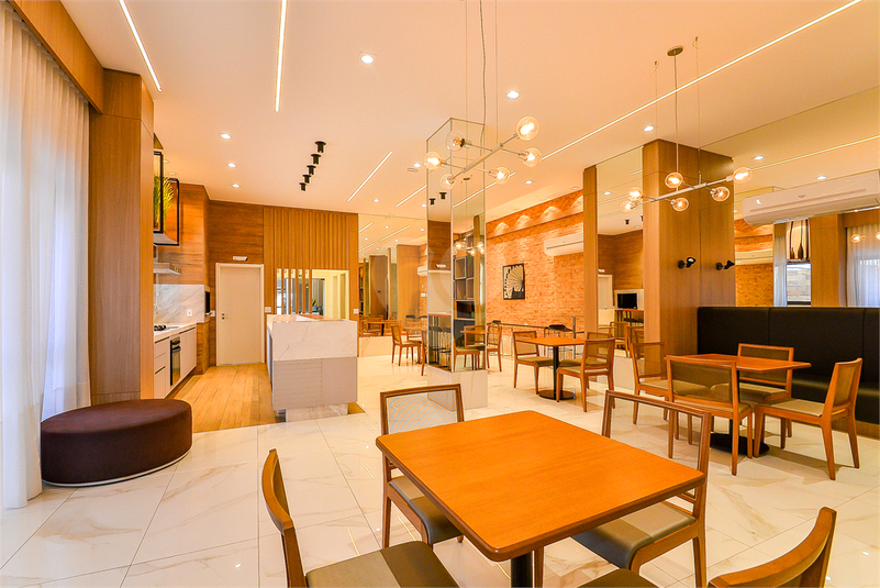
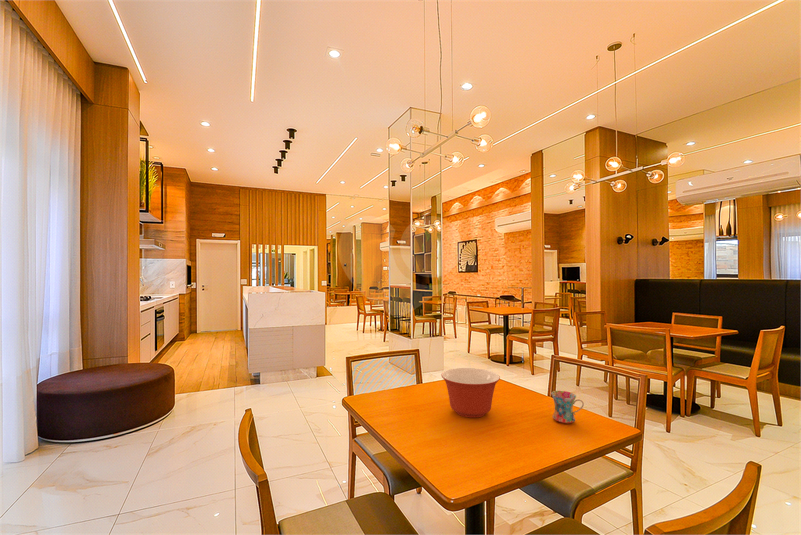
+ mug [550,390,585,424]
+ mixing bowl [440,367,501,419]
